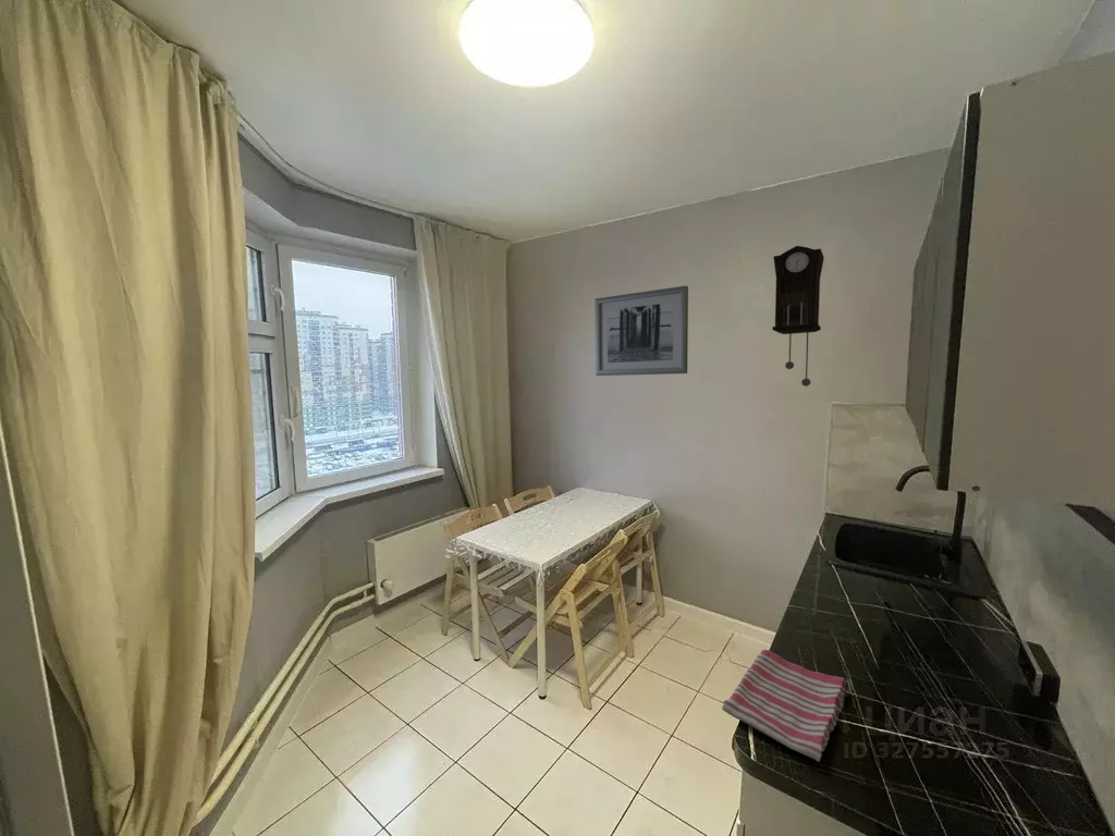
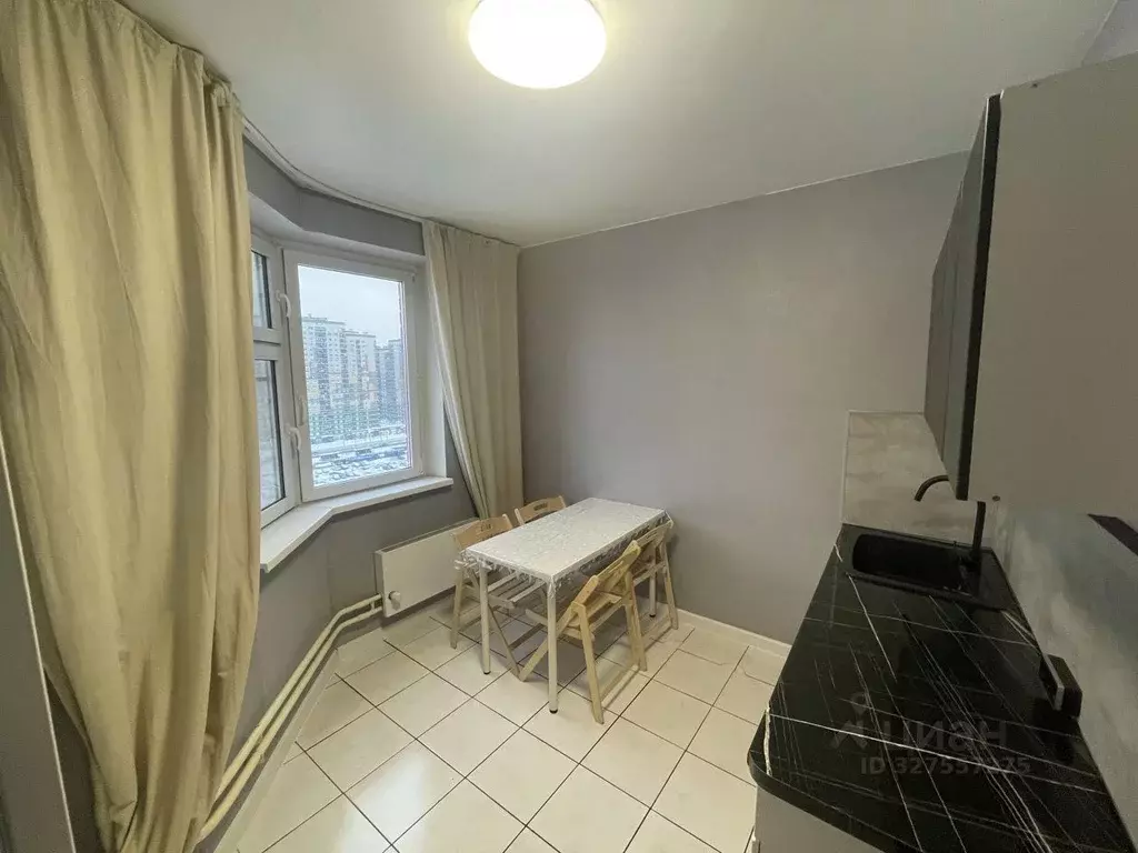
- wall art [593,284,689,377]
- pendulum clock [771,245,825,388]
- dish towel [721,649,847,763]
